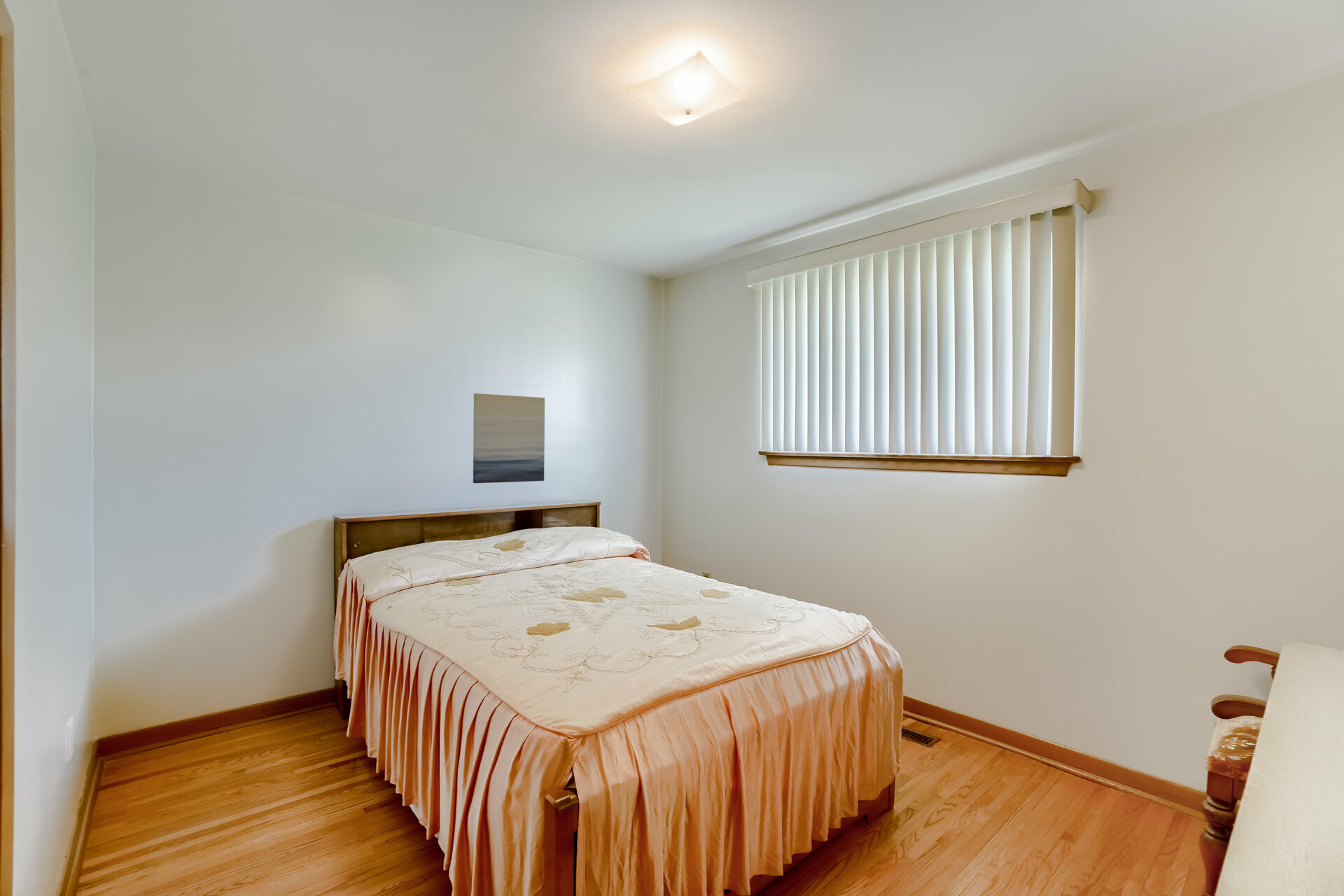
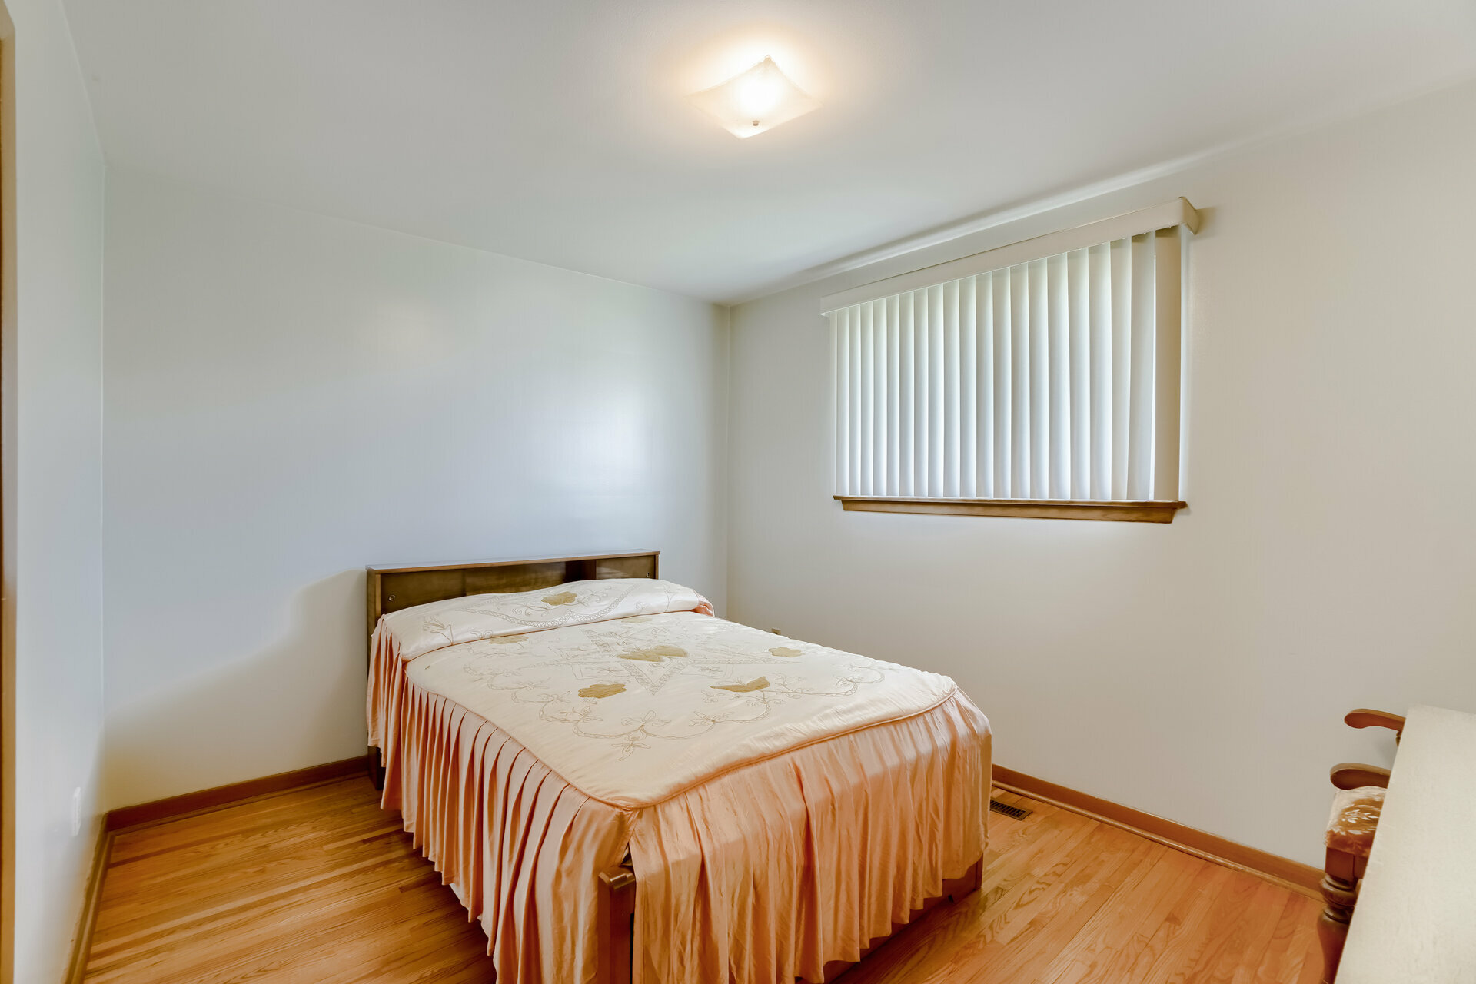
- wall art [472,393,545,484]
